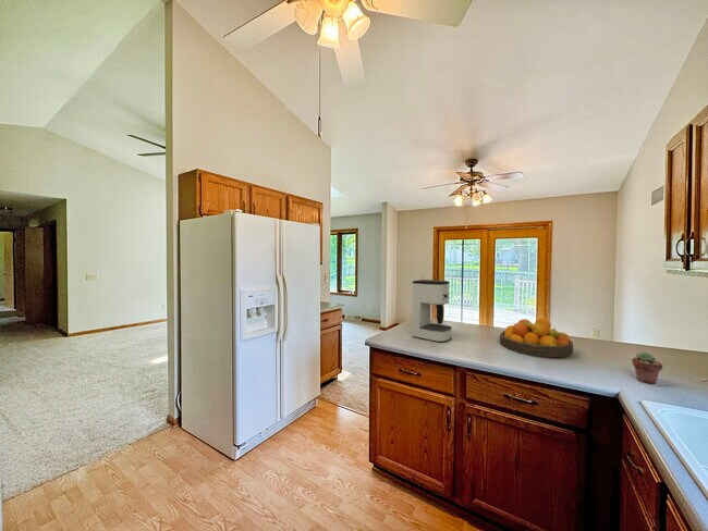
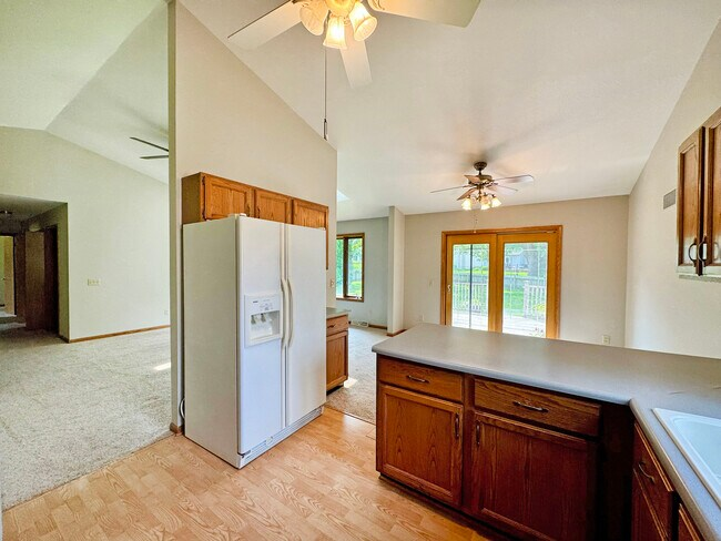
- fruit bowl [499,317,574,358]
- potted succulent [631,350,664,384]
- coffee maker [411,279,453,343]
